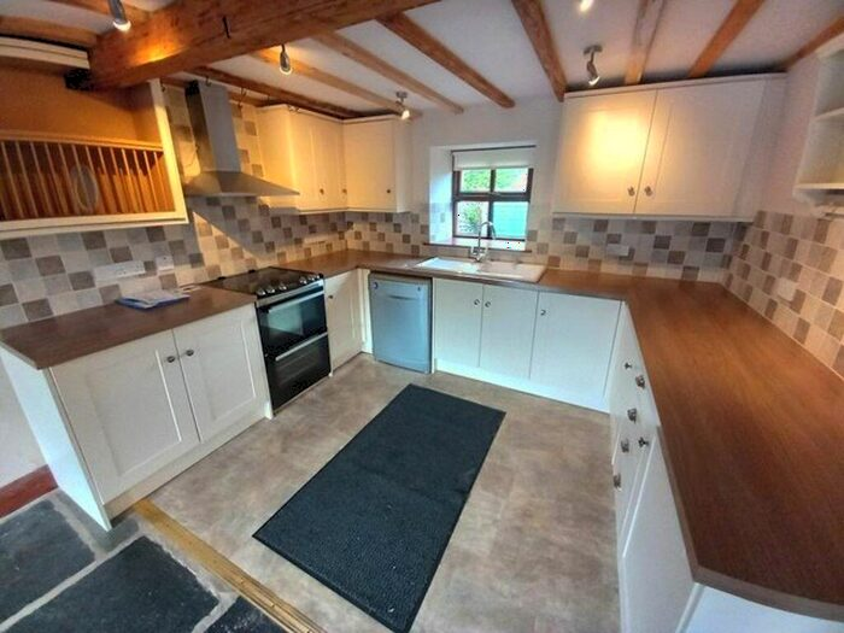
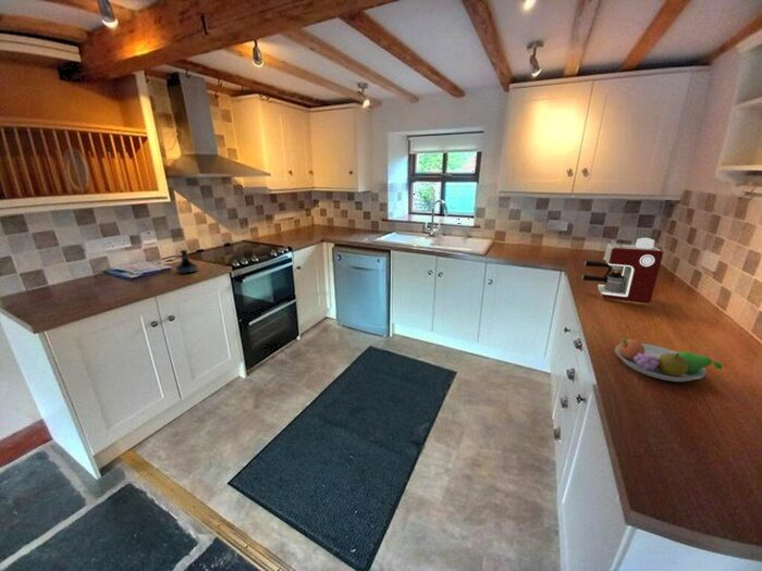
+ tequila bottle [175,249,198,275]
+ coffee maker [581,237,664,305]
+ fruit bowl [614,337,723,383]
